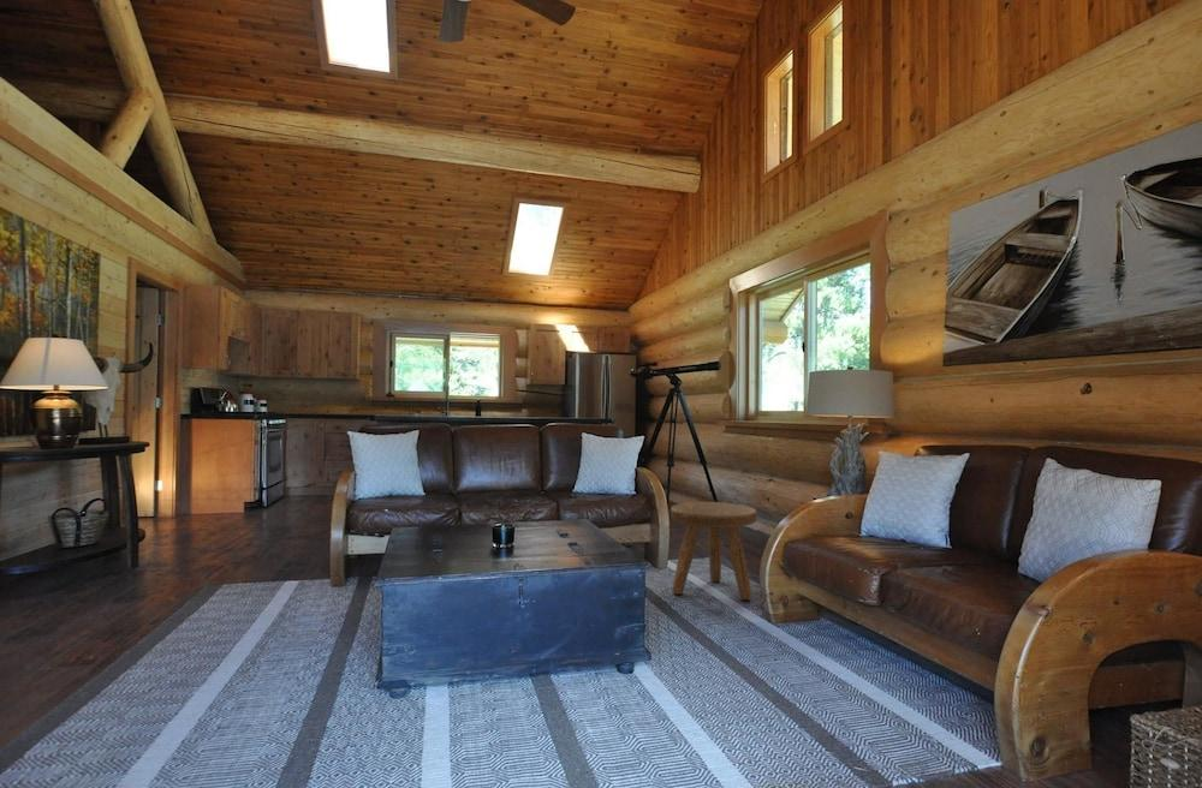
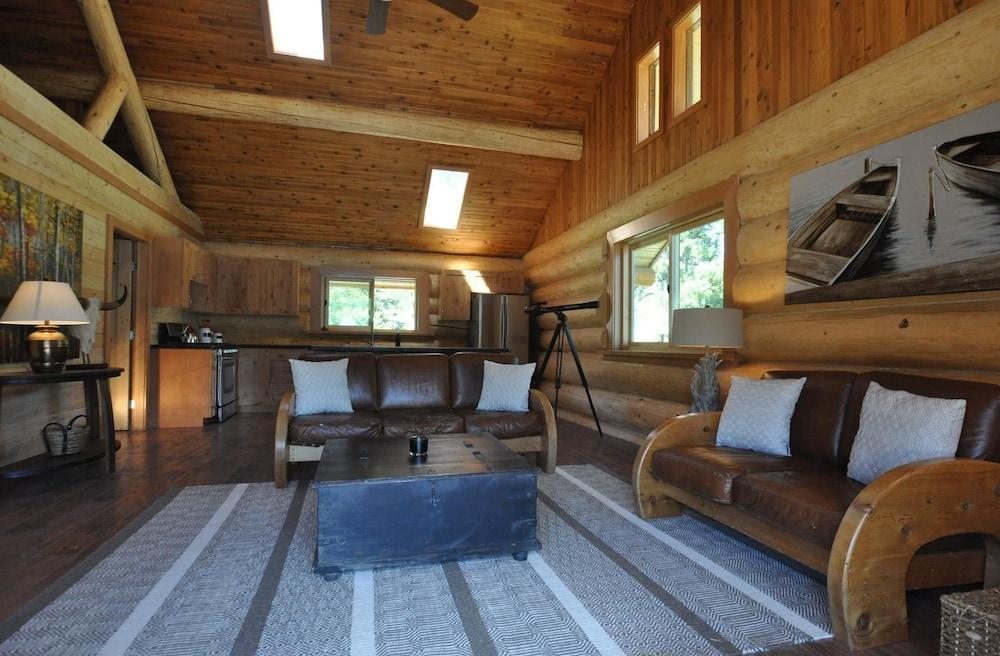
- stool [670,501,758,601]
